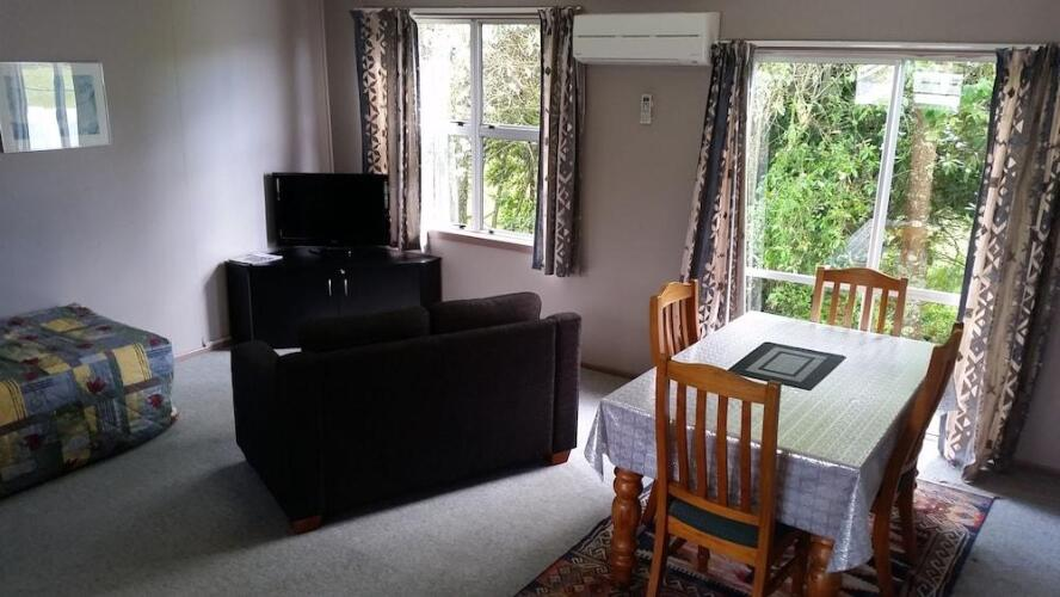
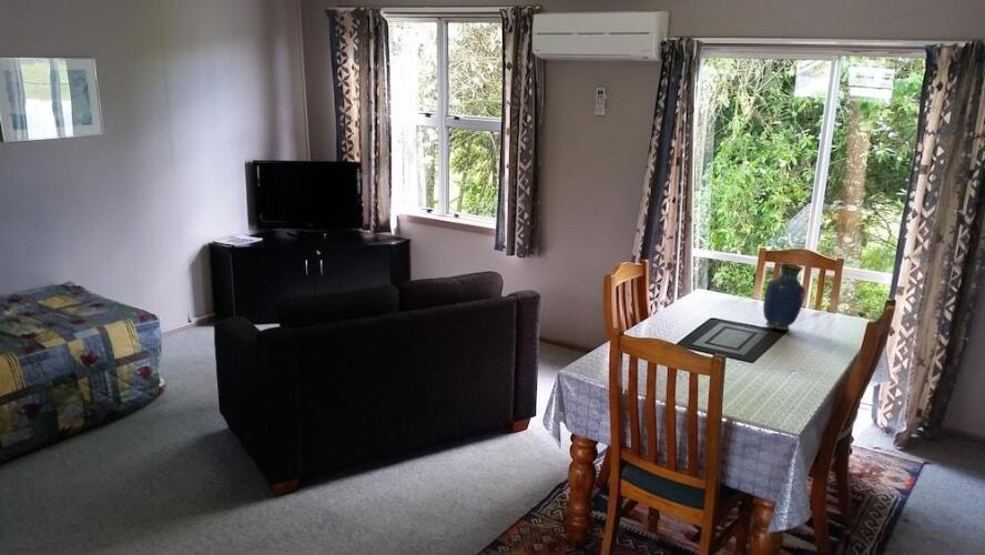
+ vase [762,262,806,331]
